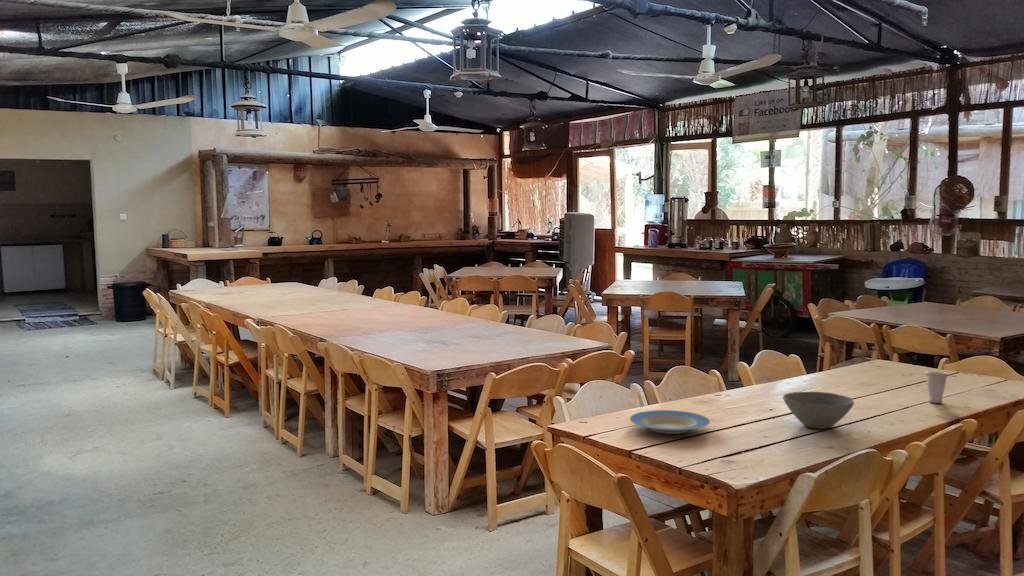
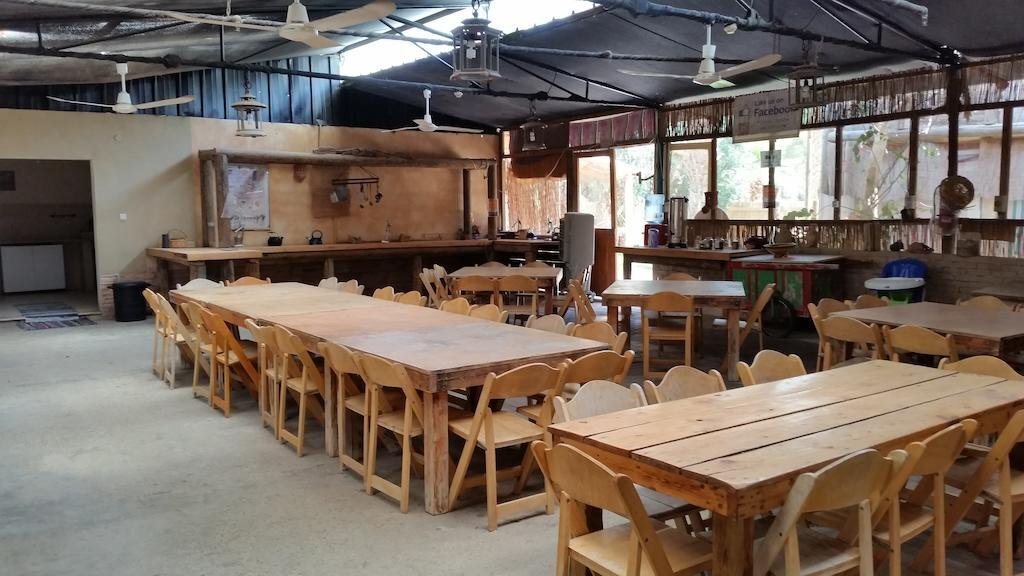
- cup [924,370,949,404]
- plate [629,409,711,435]
- bowl [782,391,855,430]
